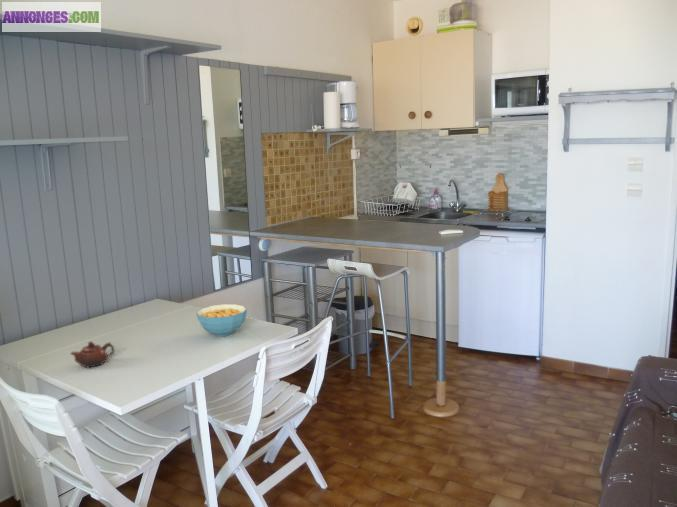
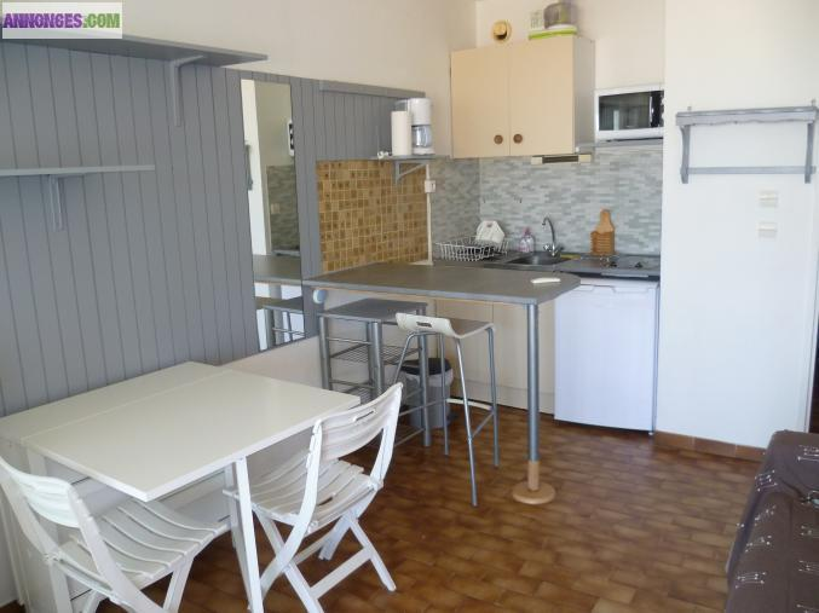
- cereal bowl [195,303,248,337]
- teapot [70,340,115,369]
